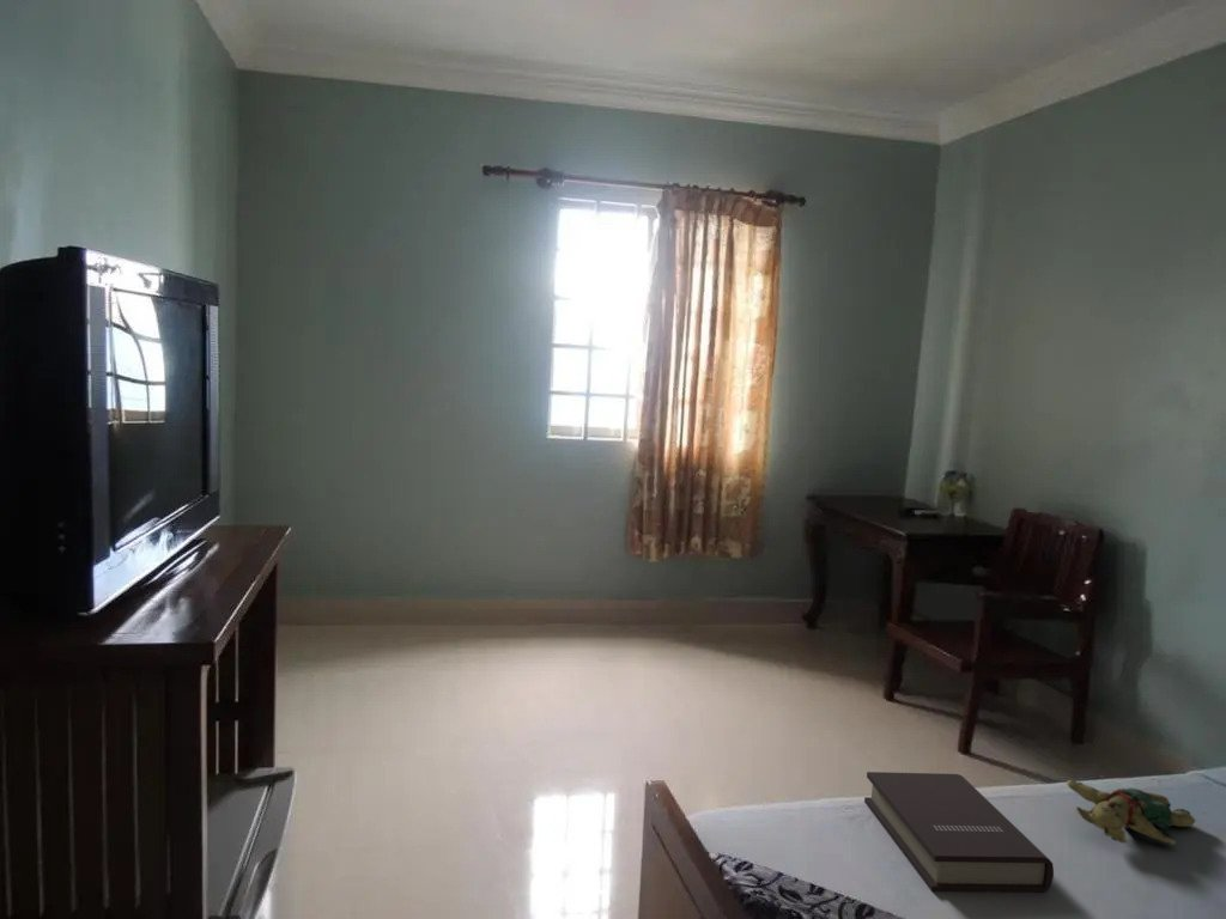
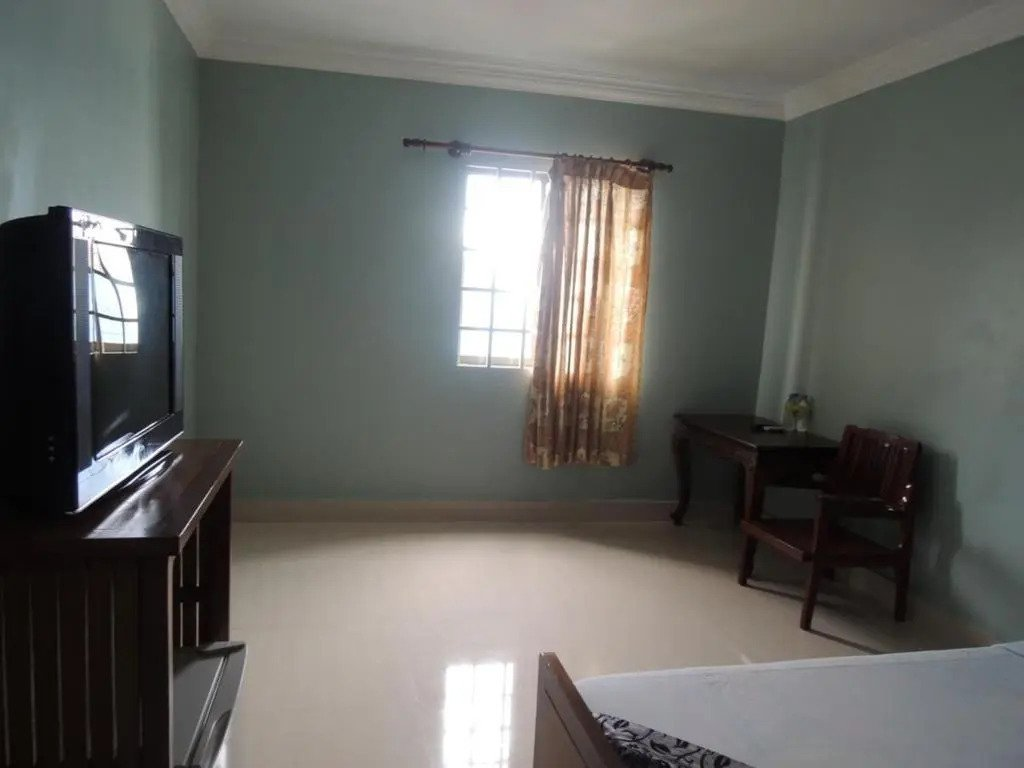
- book [863,771,1055,894]
- teddy bear [1066,779,1196,847]
